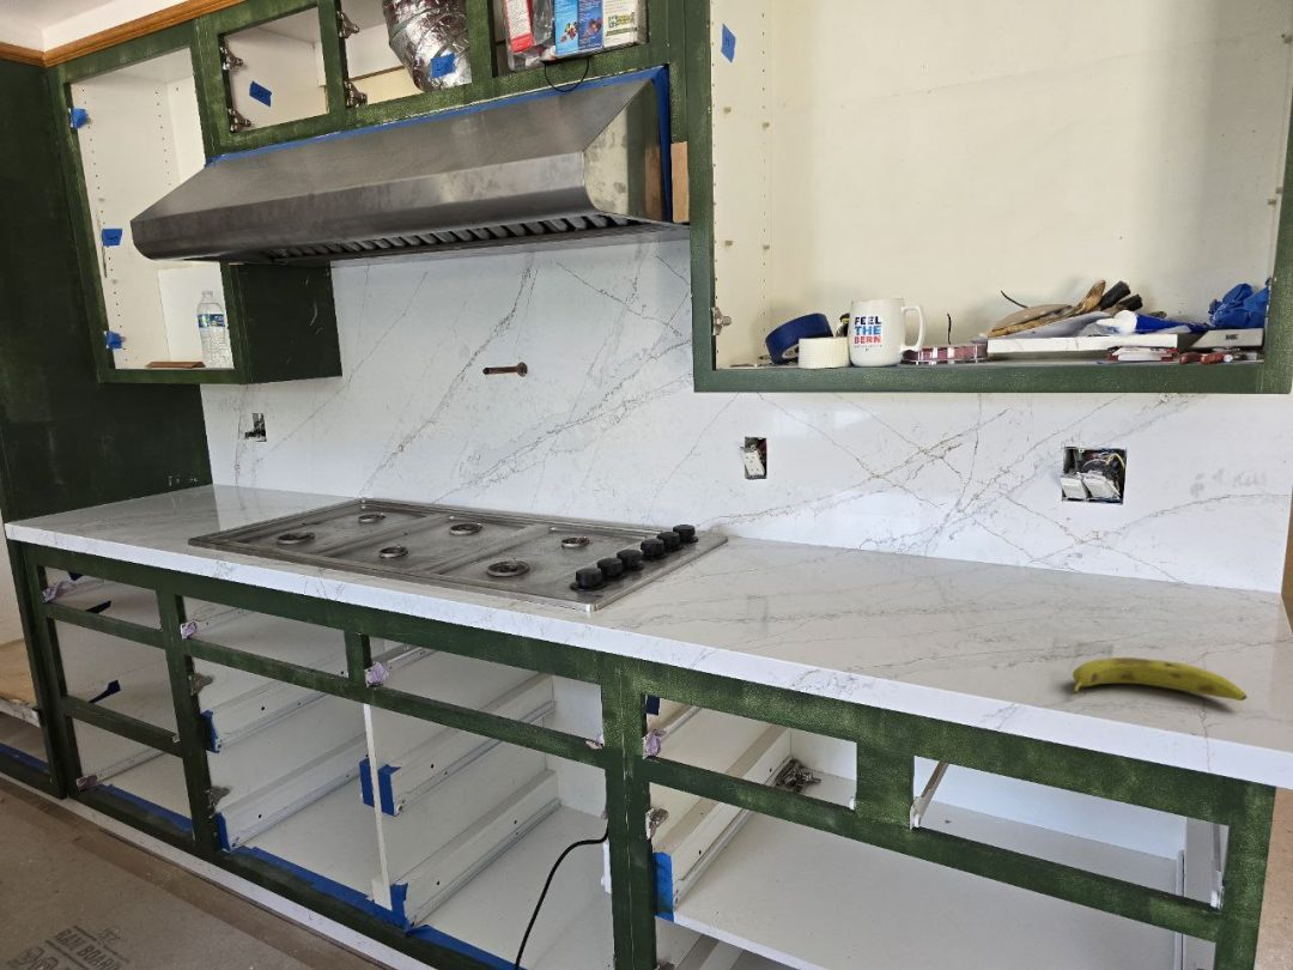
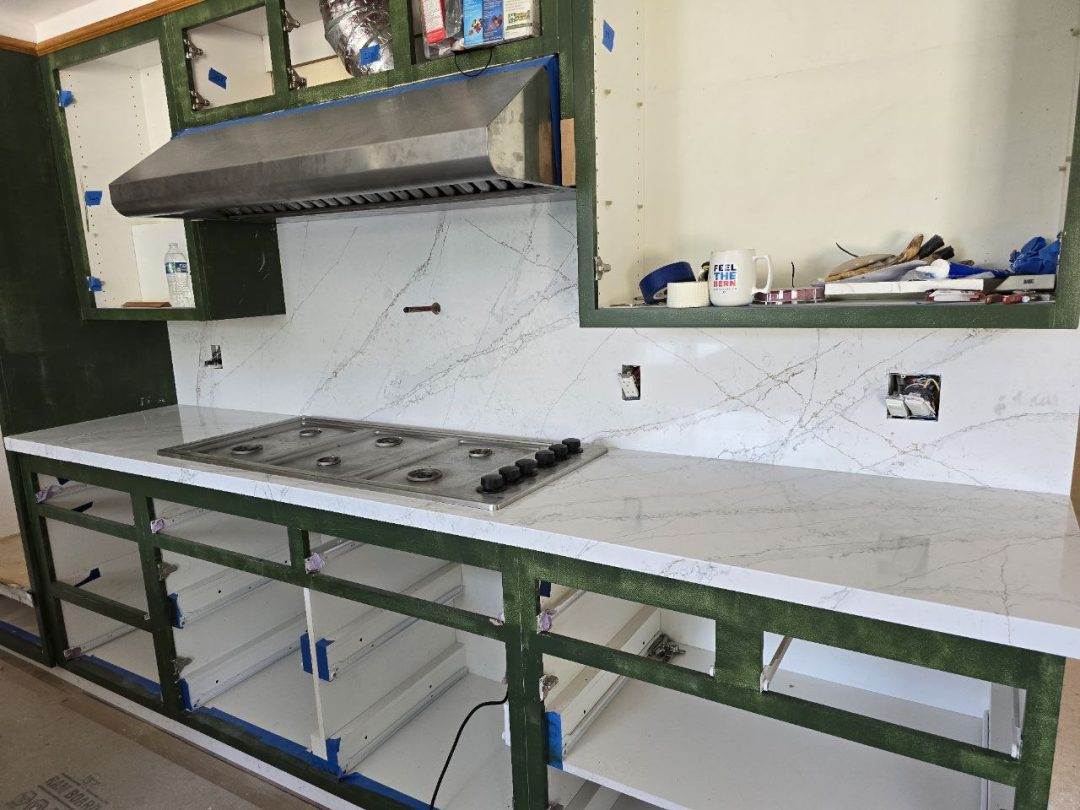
- fruit [1072,656,1249,702]
